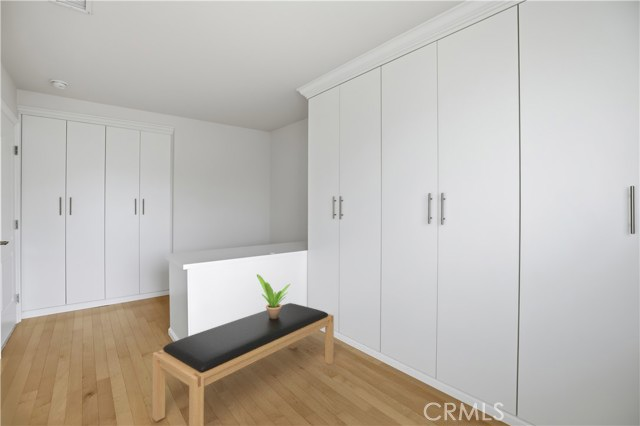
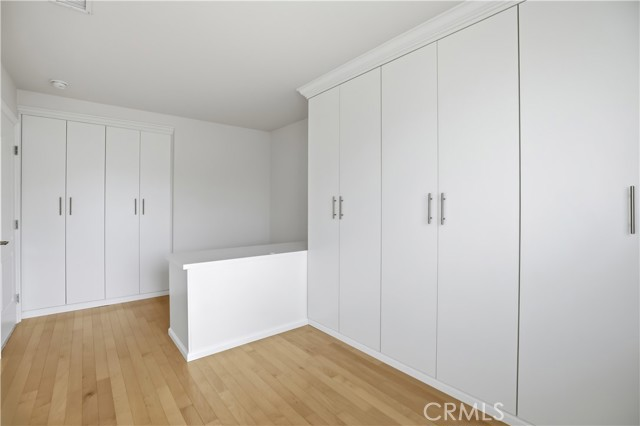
- bench [151,302,335,426]
- potted plant [256,273,291,319]
